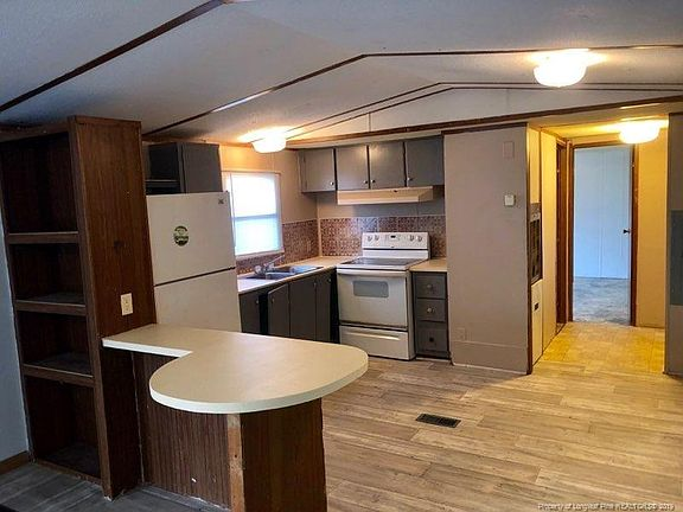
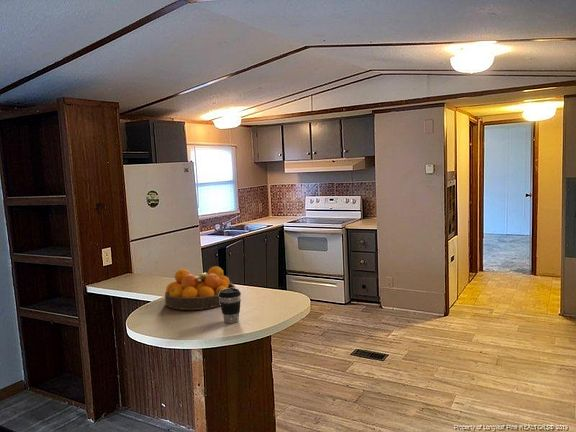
+ coffee cup [219,288,242,324]
+ fruit bowl [164,265,237,311]
